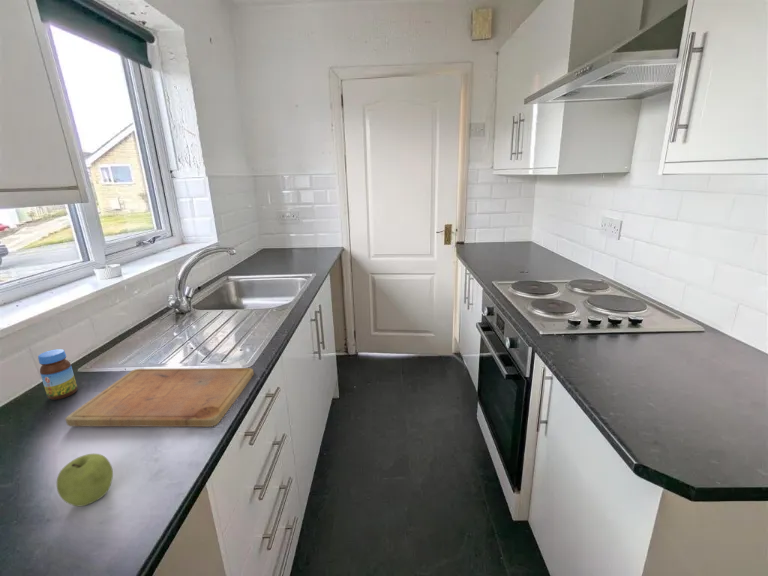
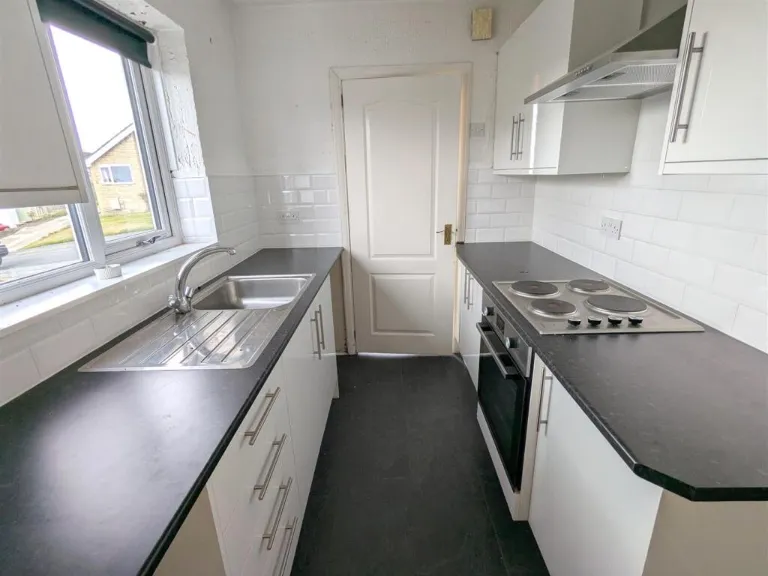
- fruit [56,453,114,507]
- jar [37,348,79,401]
- cutting board [65,367,255,428]
